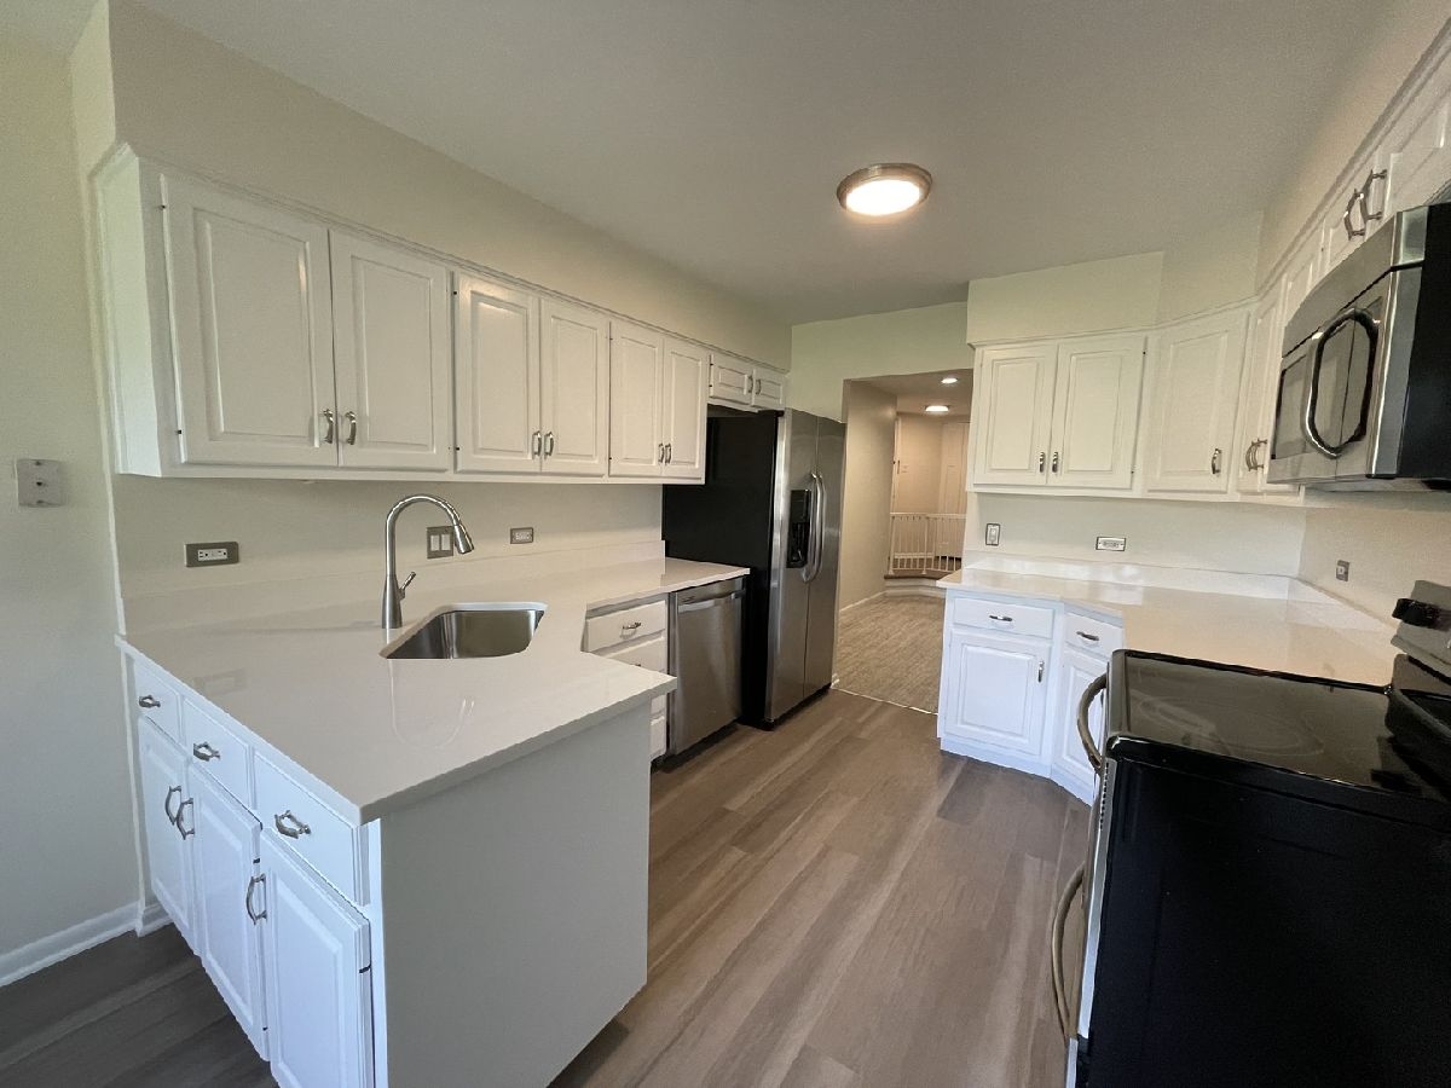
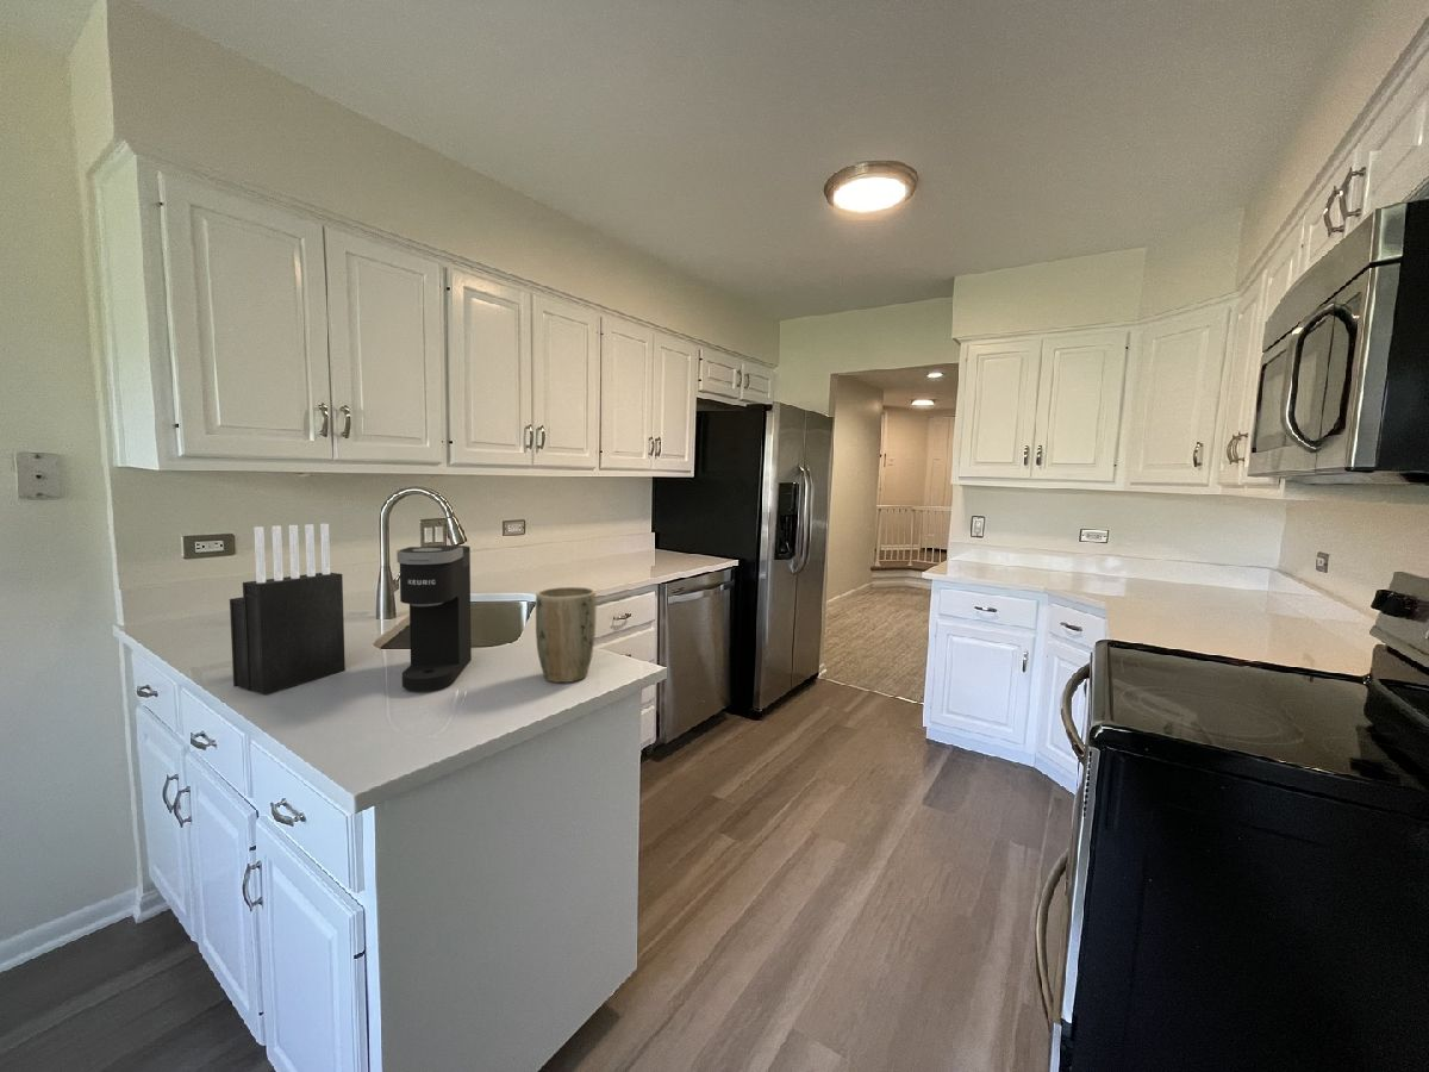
+ knife block [229,523,347,696]
+ plant pot [535,586,597,684]
+ coffee maker [395,544,473,692]
